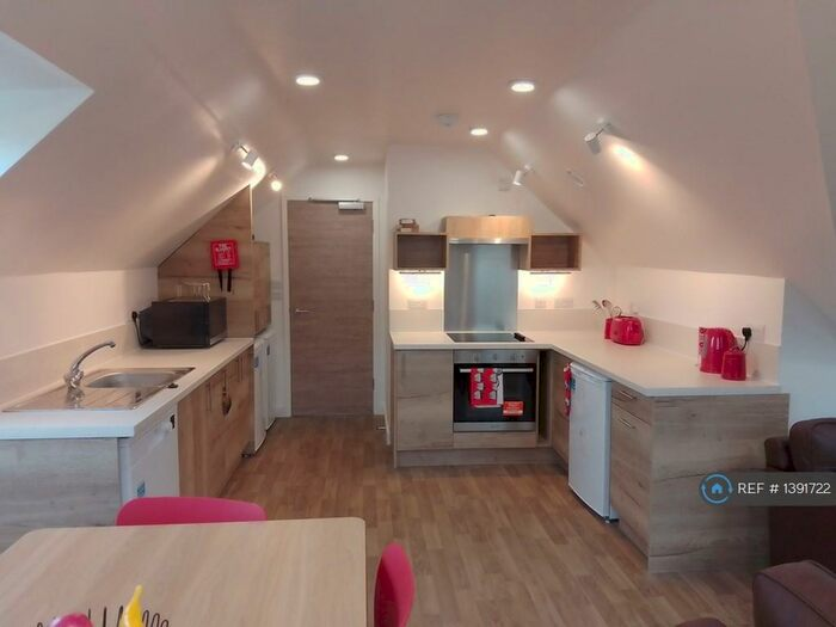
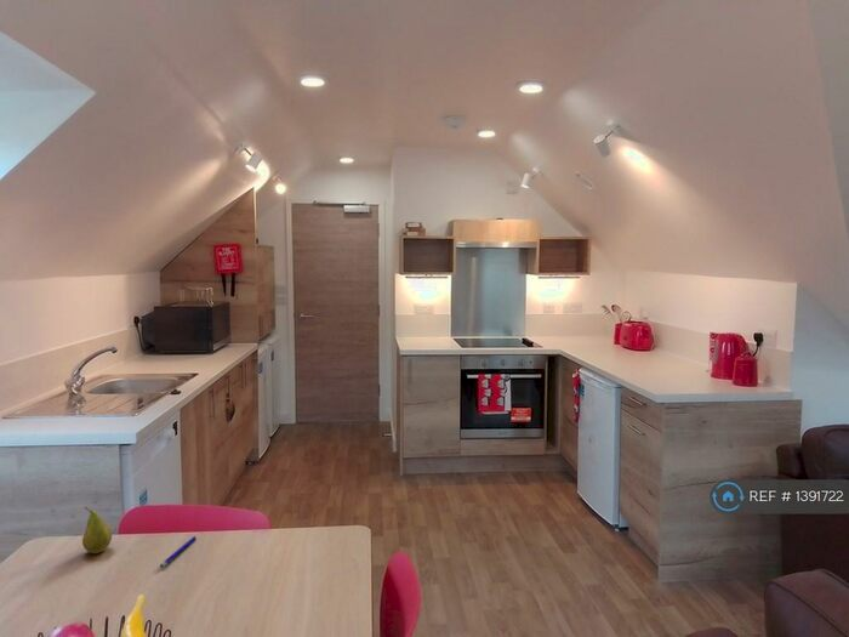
+ pen [159,535,198,569]
+ fruit [81,506,113,554]
